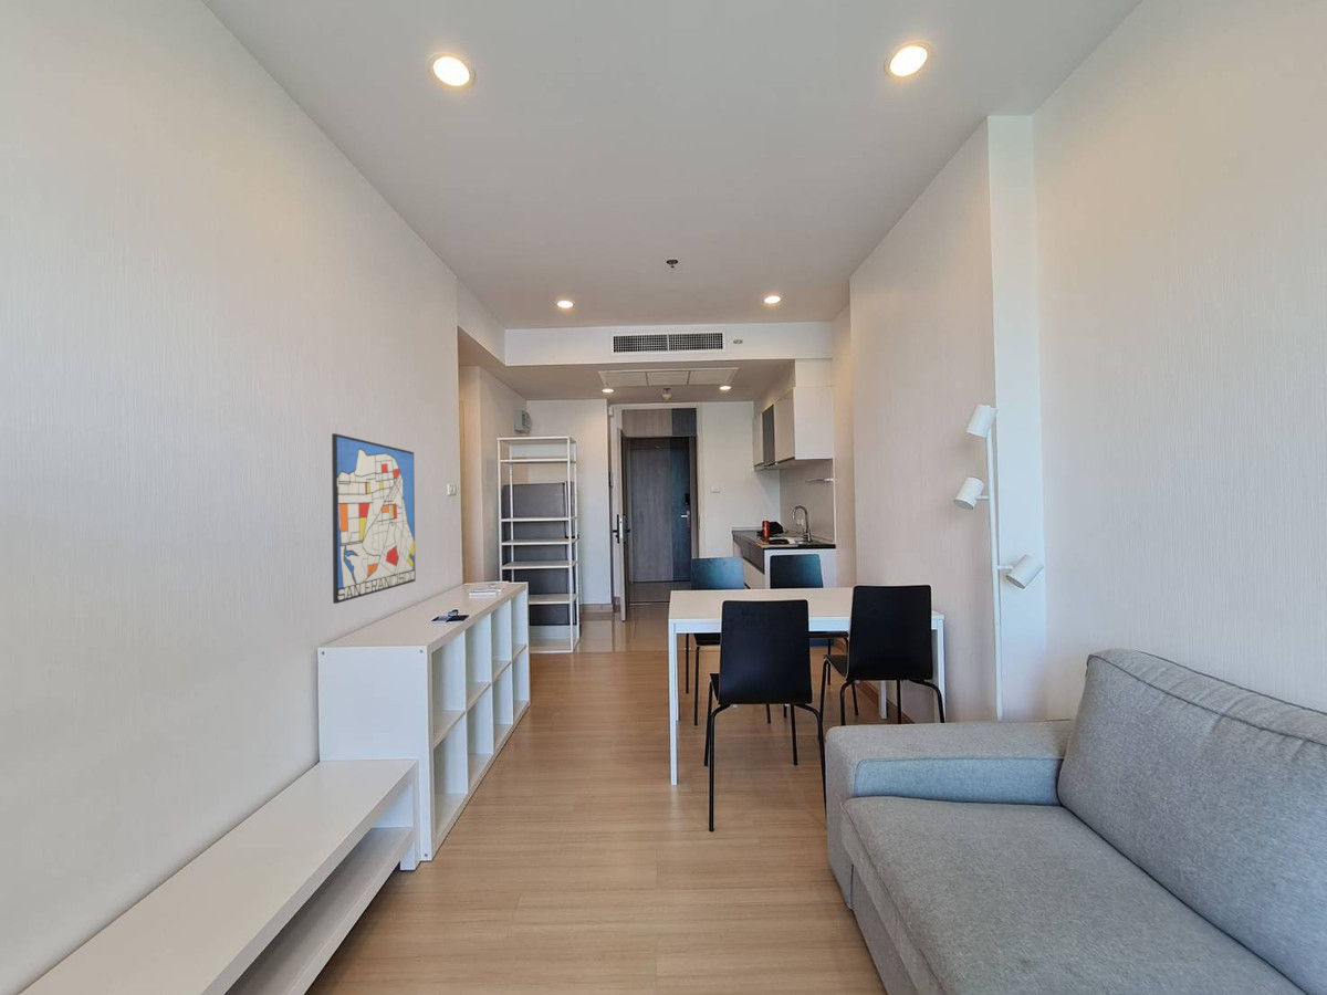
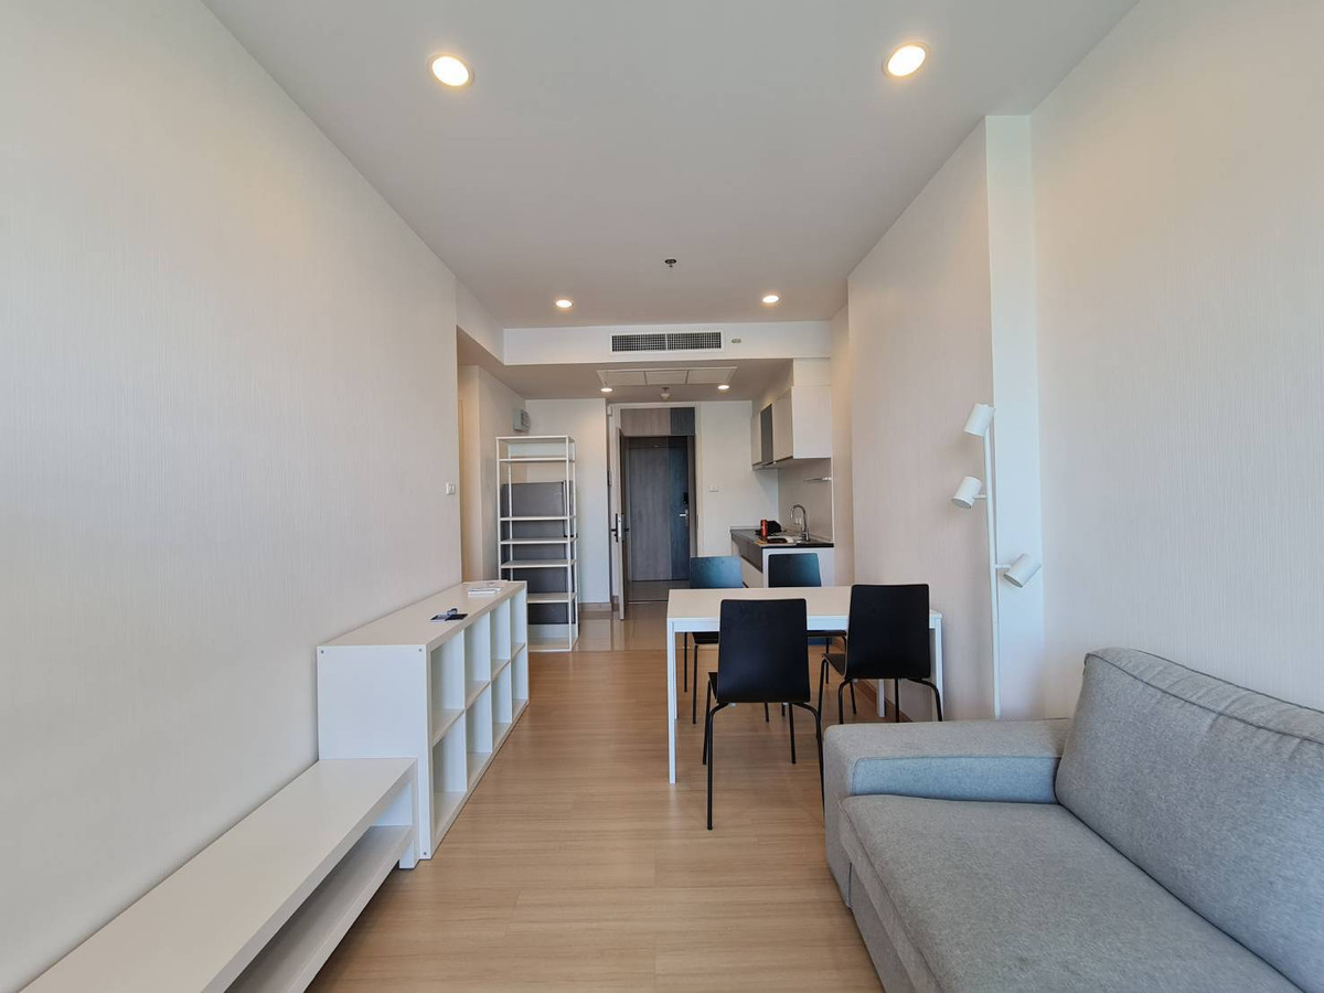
- wall art [331,432,416,605]
